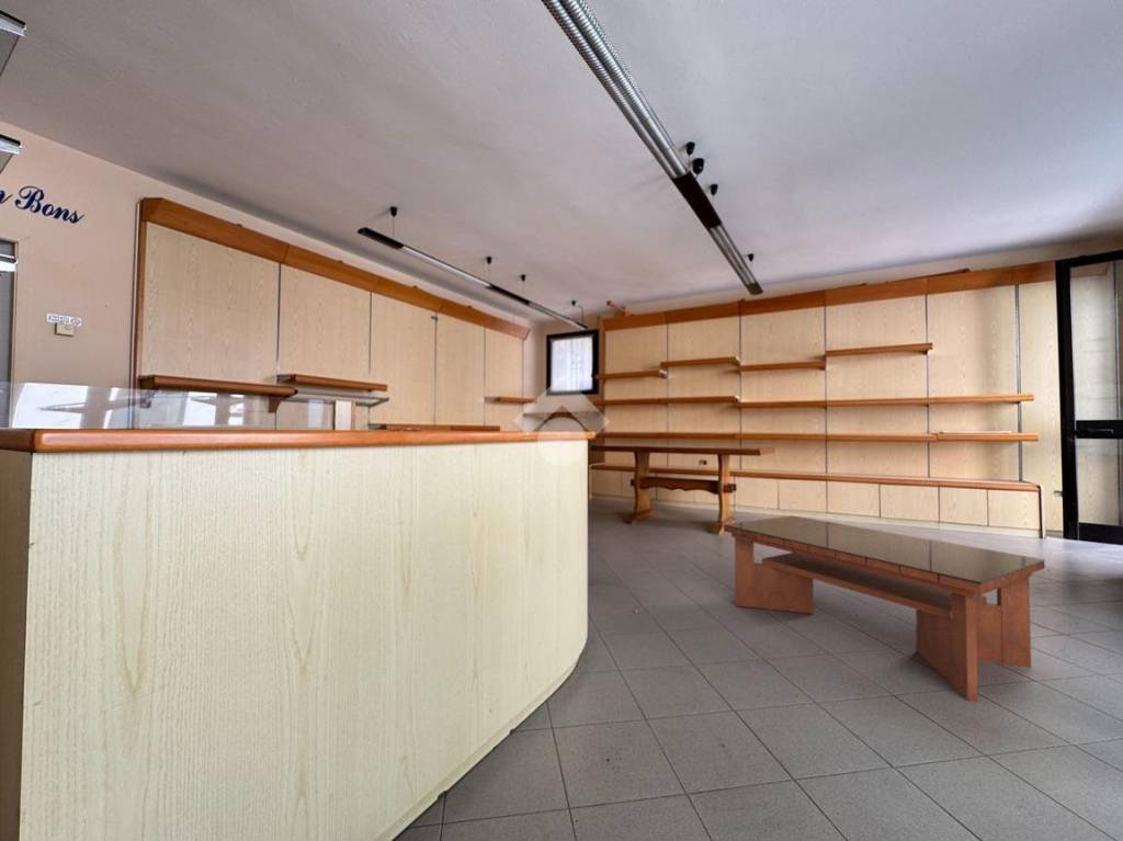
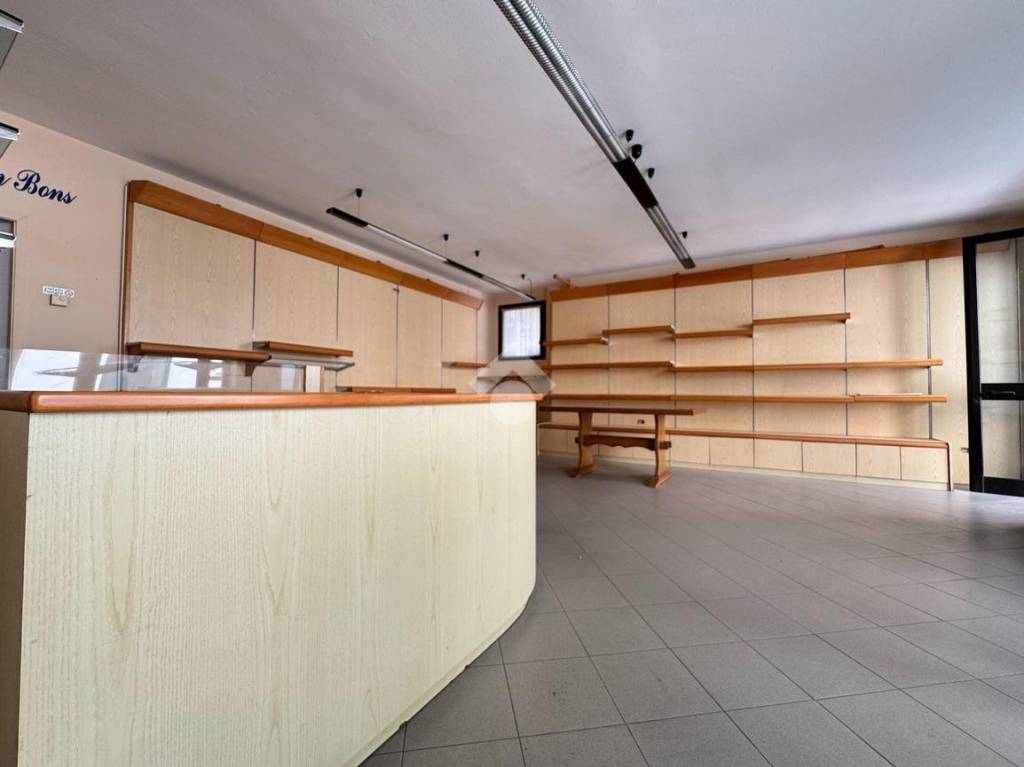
- coffee table [723,514,1046,704]
